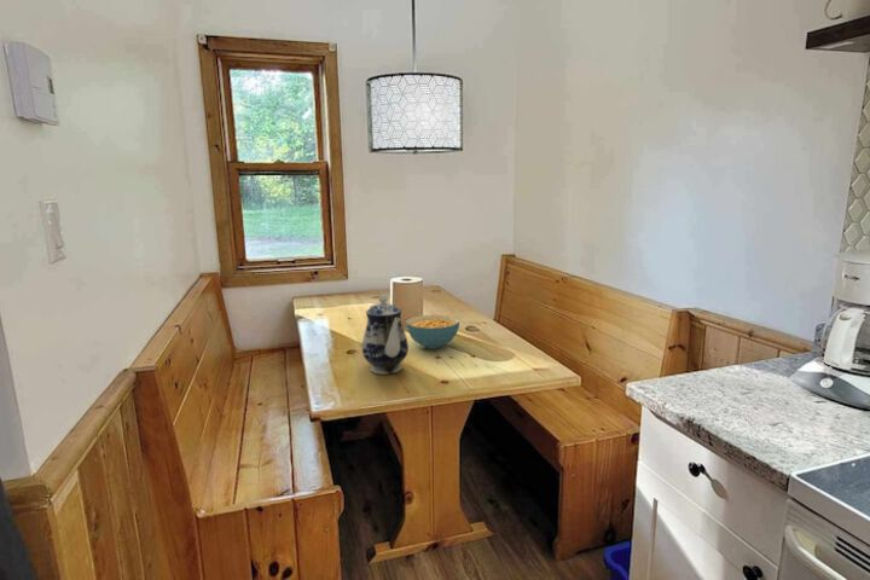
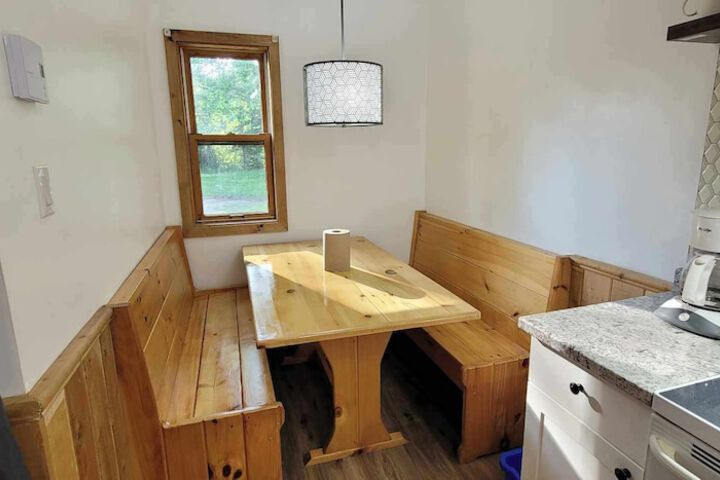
- cereal bowl [405,313,460,350]
- teapot [361,294,410,376]
